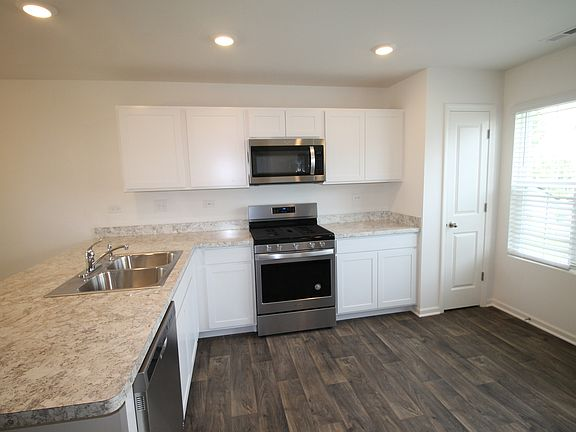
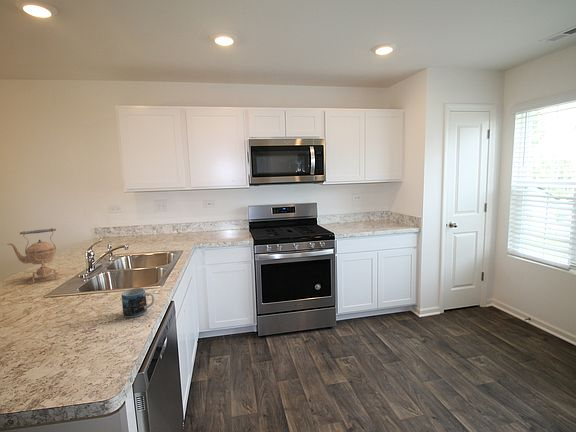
+ kettle [7,227,60,284]
+ mug [121,287,156,318]
